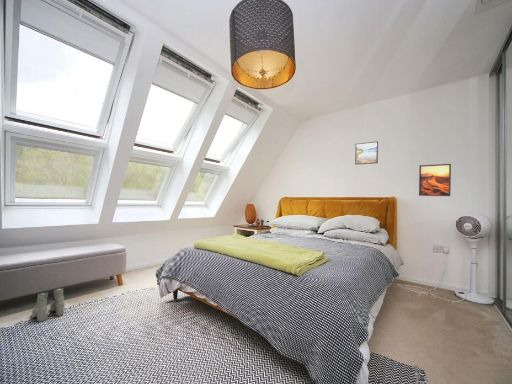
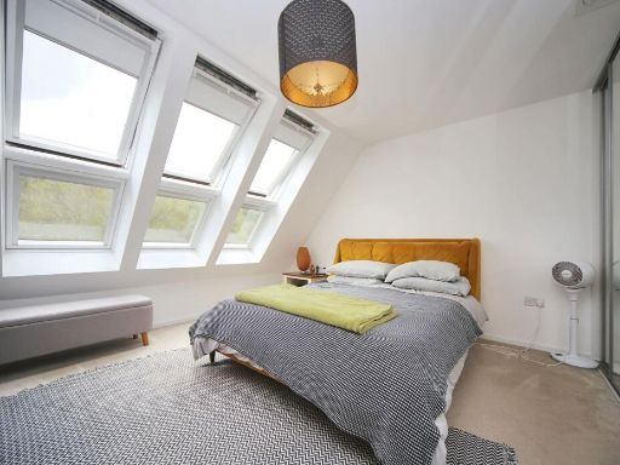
- boots [31,287,66,323]
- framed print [418,163,452,197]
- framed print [354,140,379,166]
